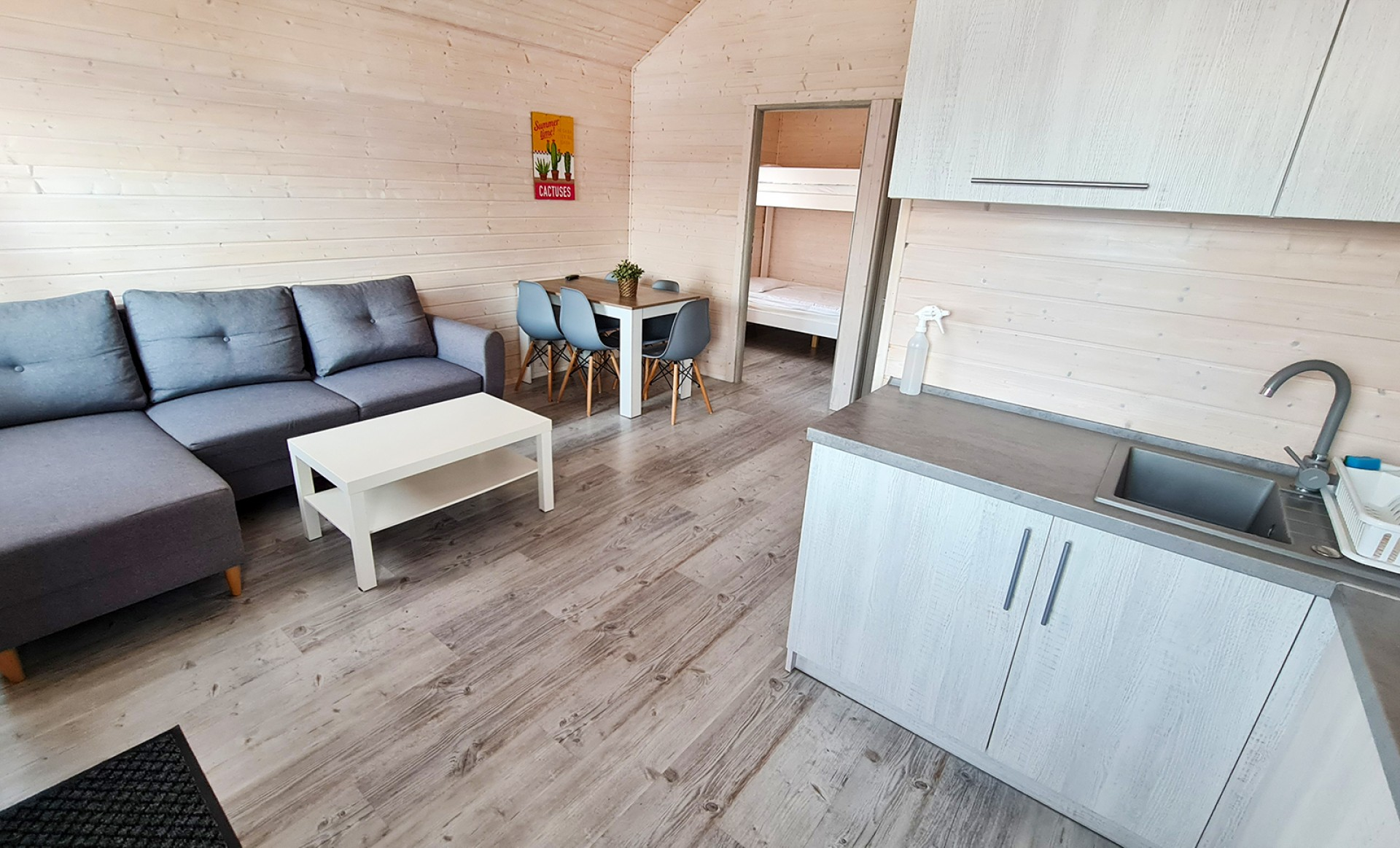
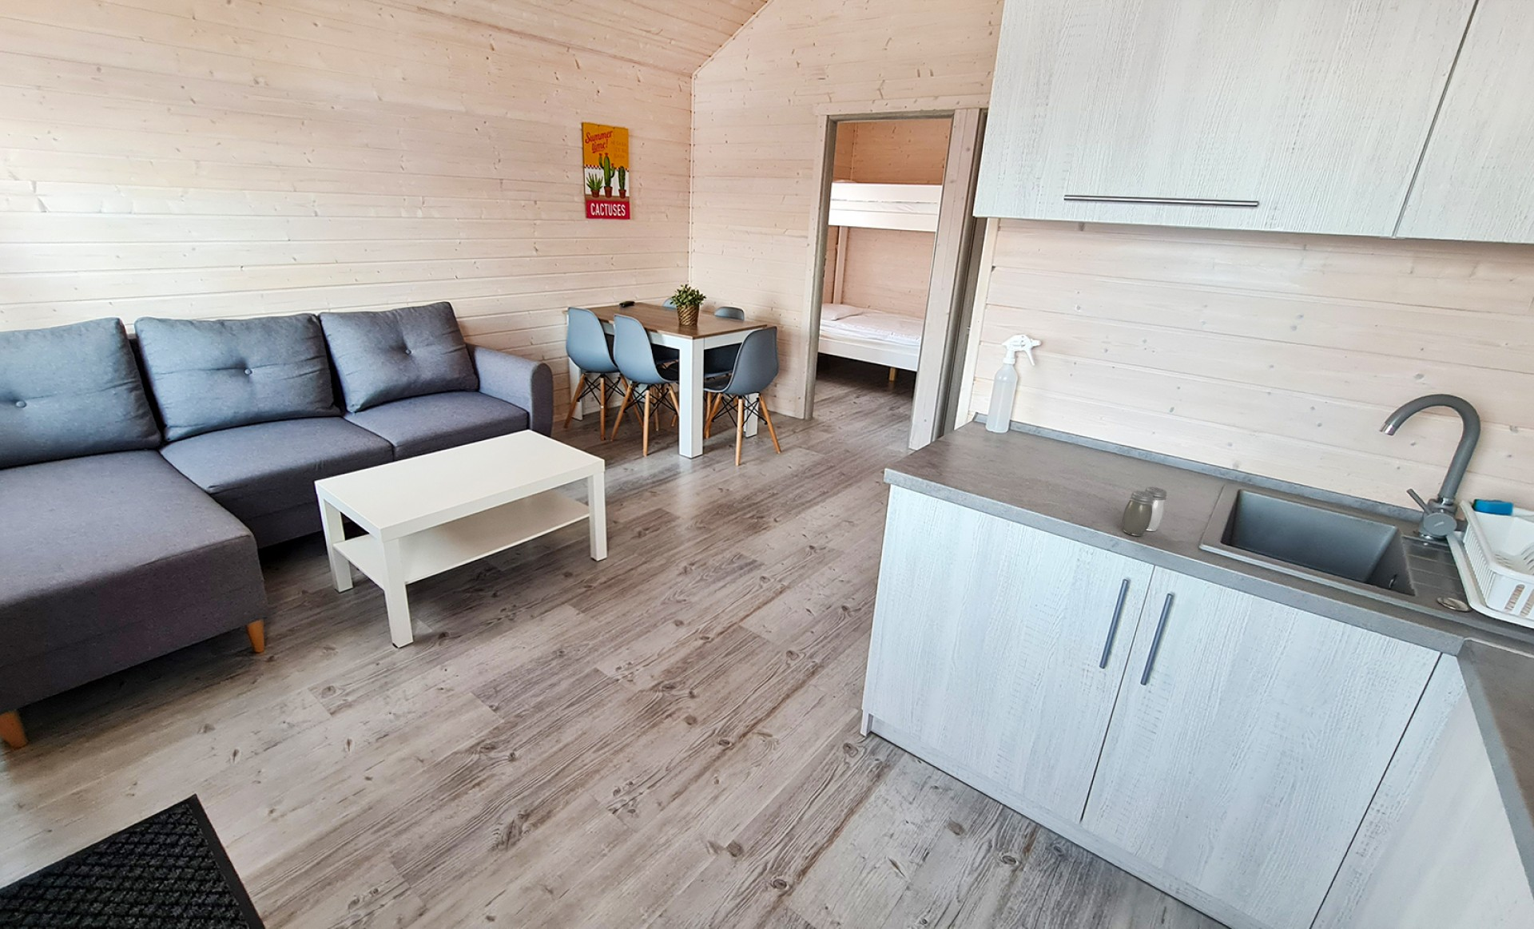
+ salt and pepper shaker [1121,485,1167,537]
